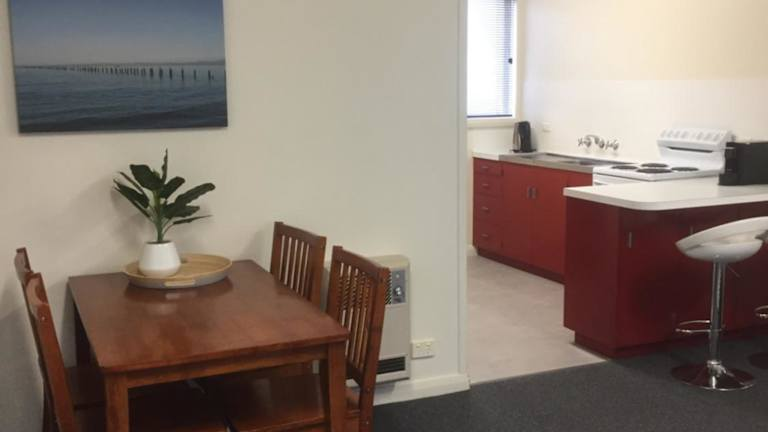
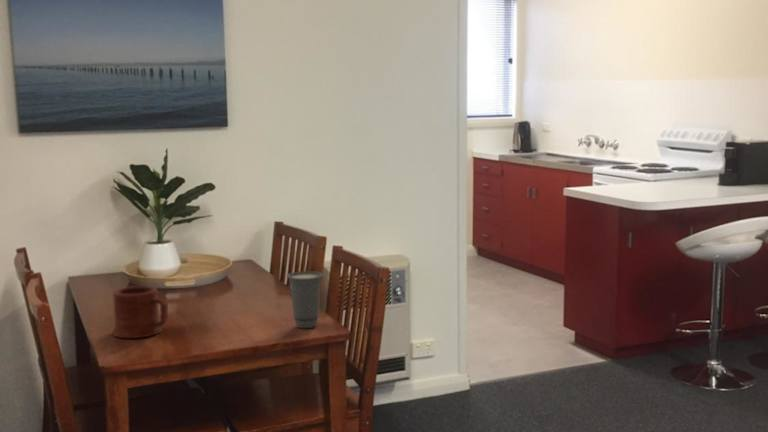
+ mug [112,285,169,339]
+ cup [285,270,325,329]
